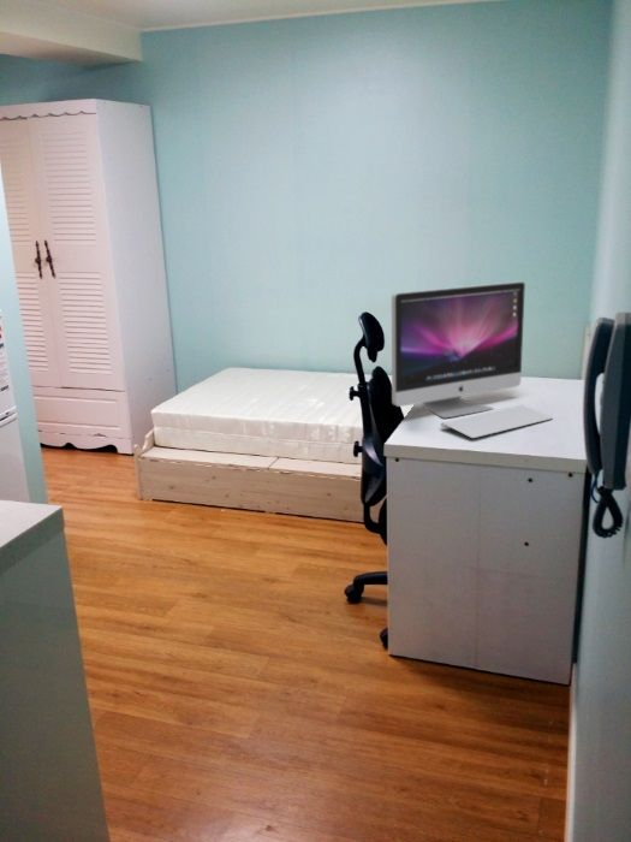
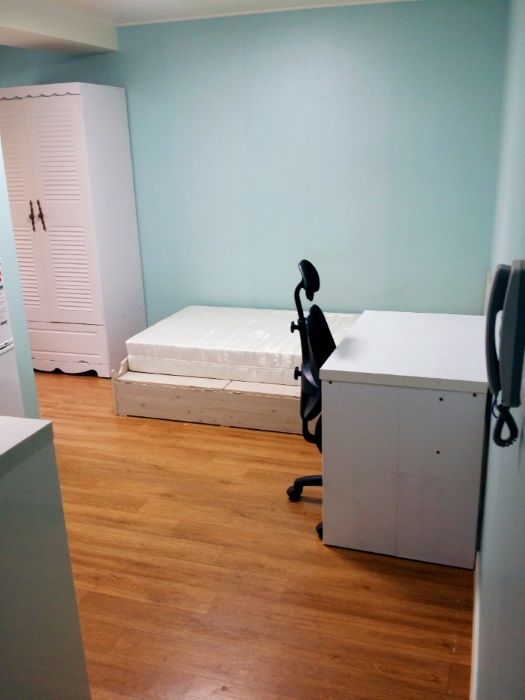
- all-in-one computer [391,280,554,439]
